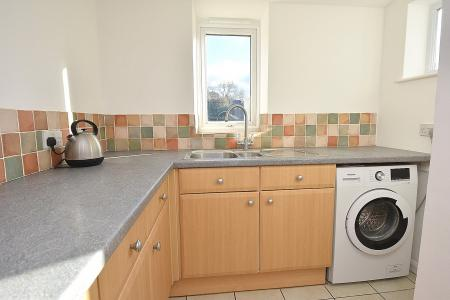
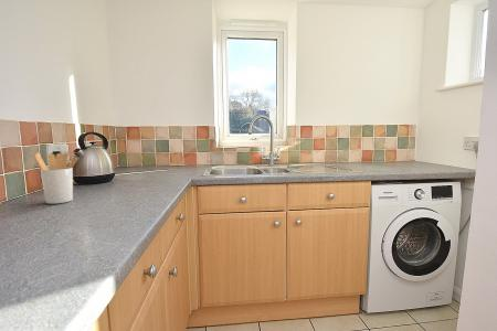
+ utensil holder [34,152,80,205]
